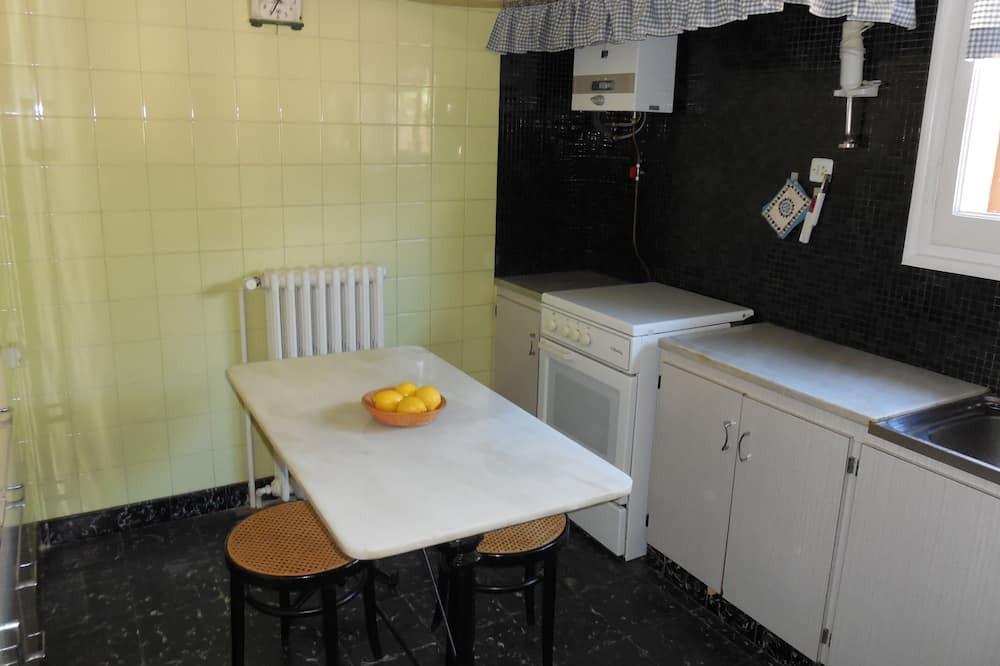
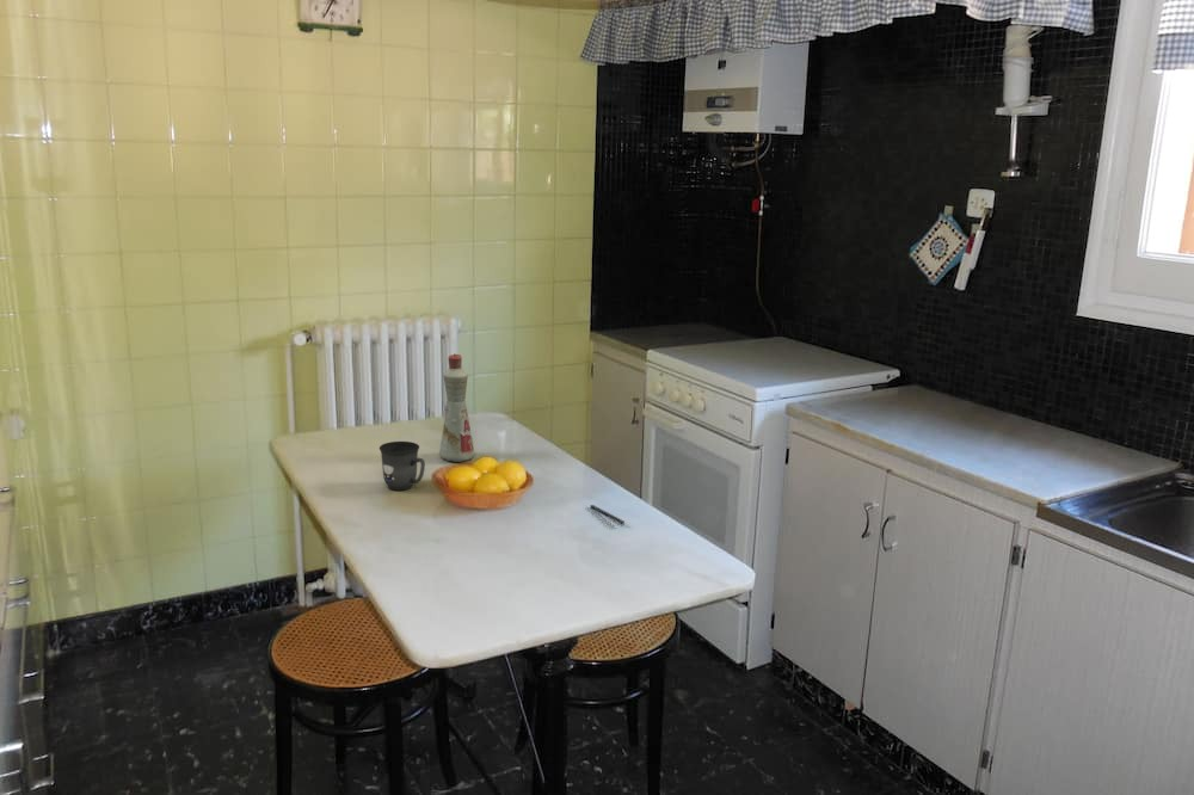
+ mug [378,440,426,492]
+ bottle [438,352,475,463]
+ pen [589,504,626,525]
